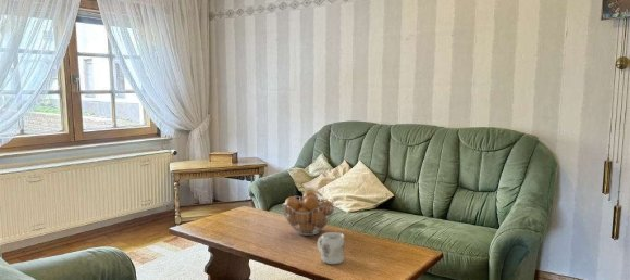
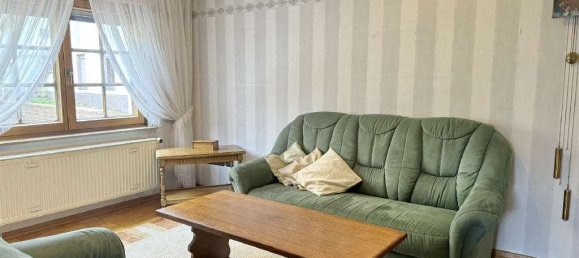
- mug [317,231,345,265]
- fruit basket [281,190,336,237]
